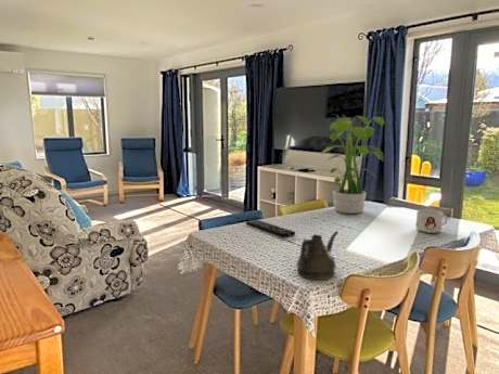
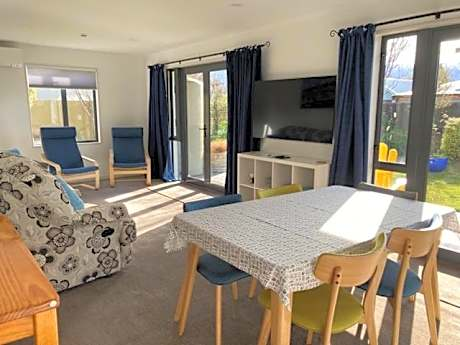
- remote control [245,219,296,238]
- mug [414,208,448,234]
- potted plant [319,114,385,215]
- teapot [295,230,338,281]
